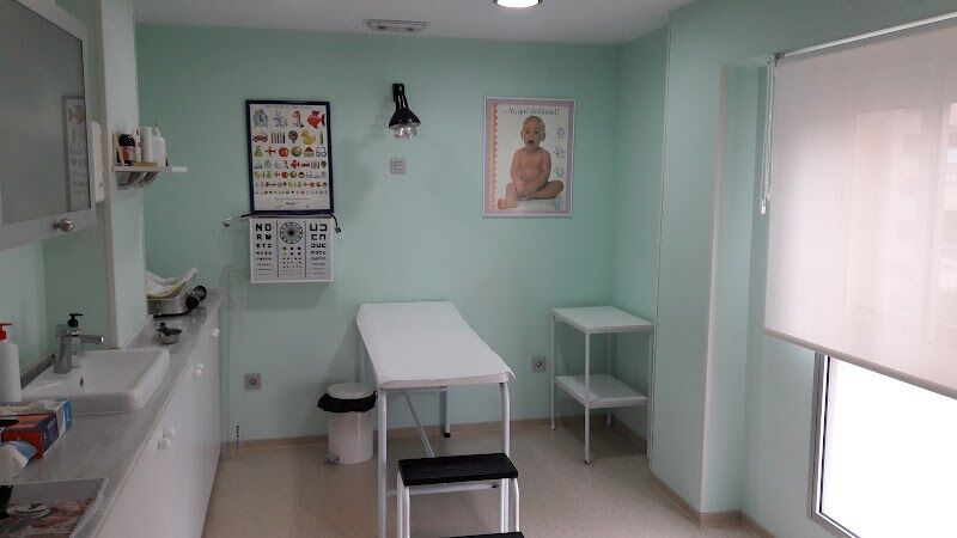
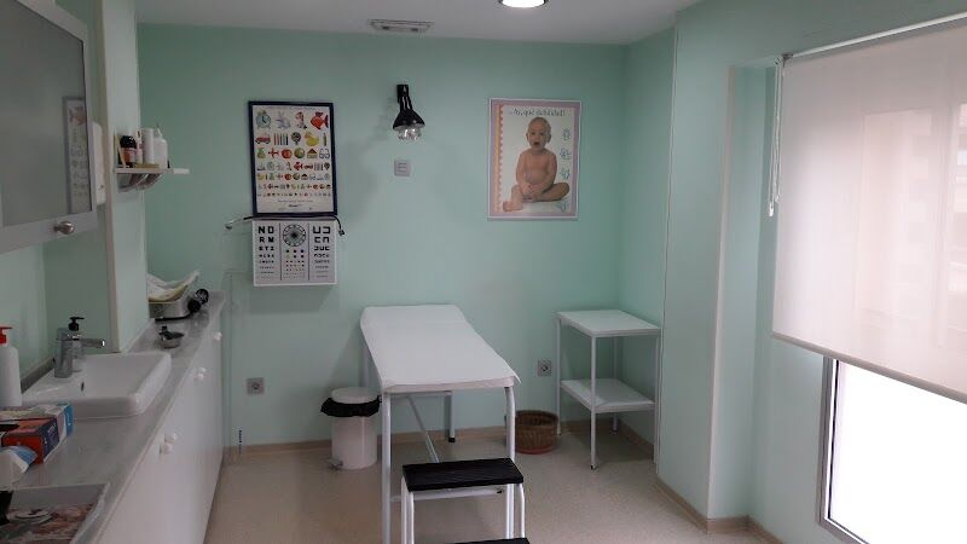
+ basket [503,409,561,455]
